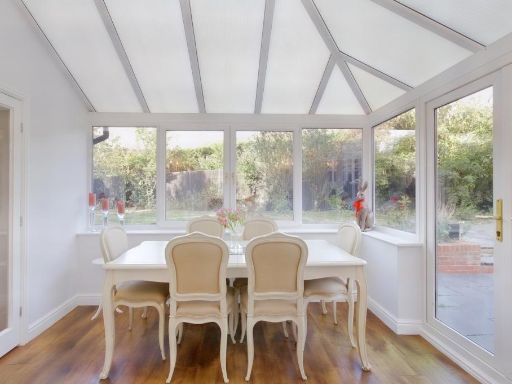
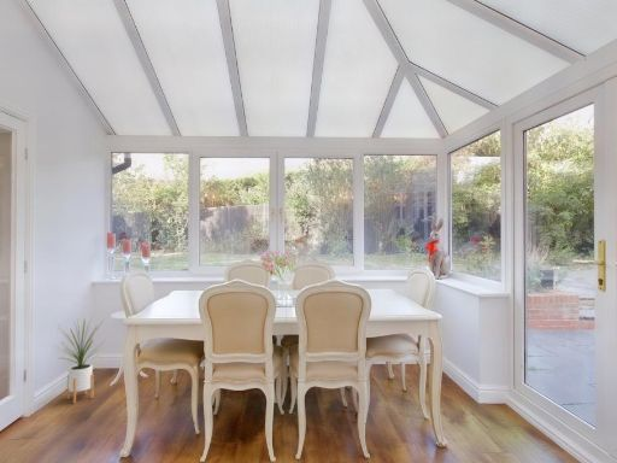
+ house plant [55,312,107,405]
